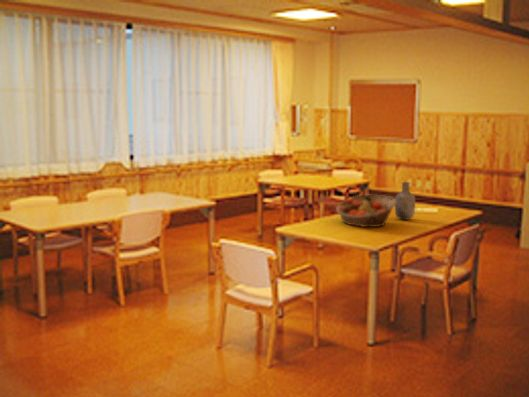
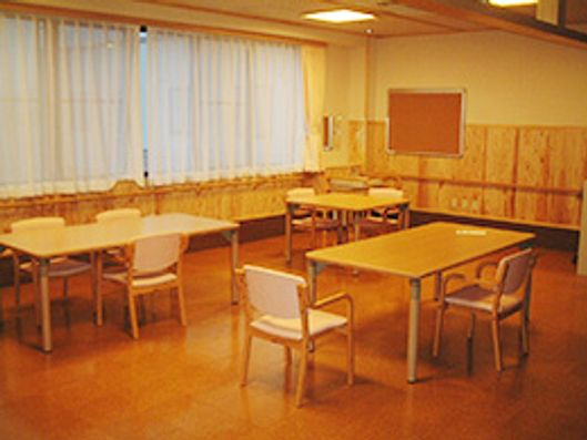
- fruit basket [335,194,397,228]
- vase [394,181,416,221]
